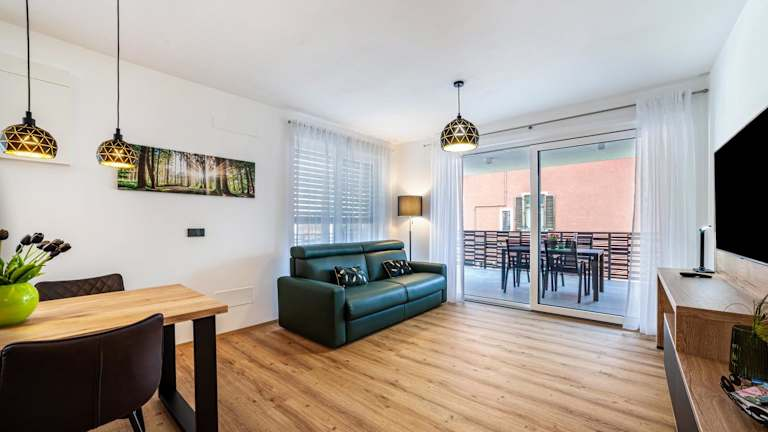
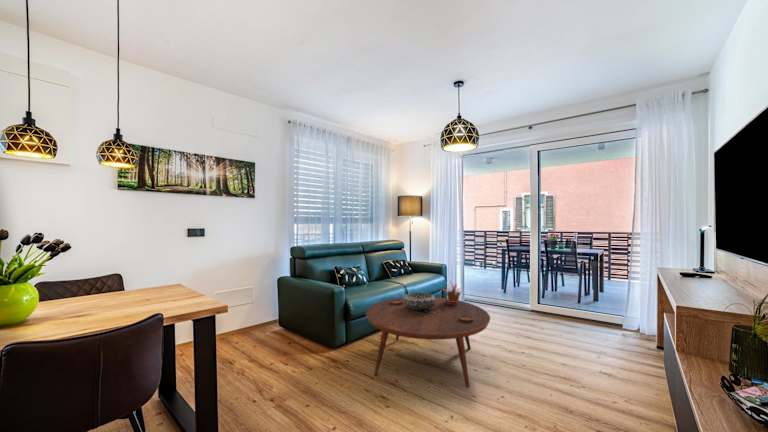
+ decorative bowl [403,291,436,309]
+ potted plant [440,280,464,302]
+ coffee table [365,296,491,388]
